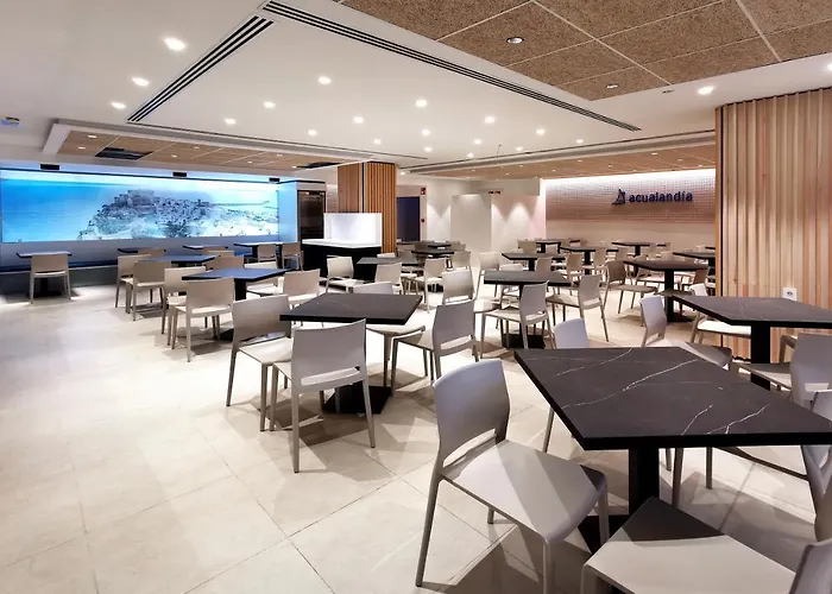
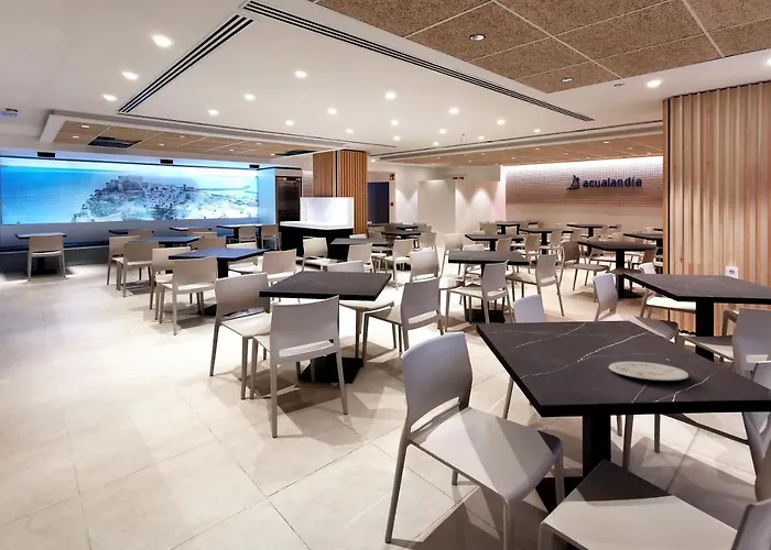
+ plate [608,361,689,382]
